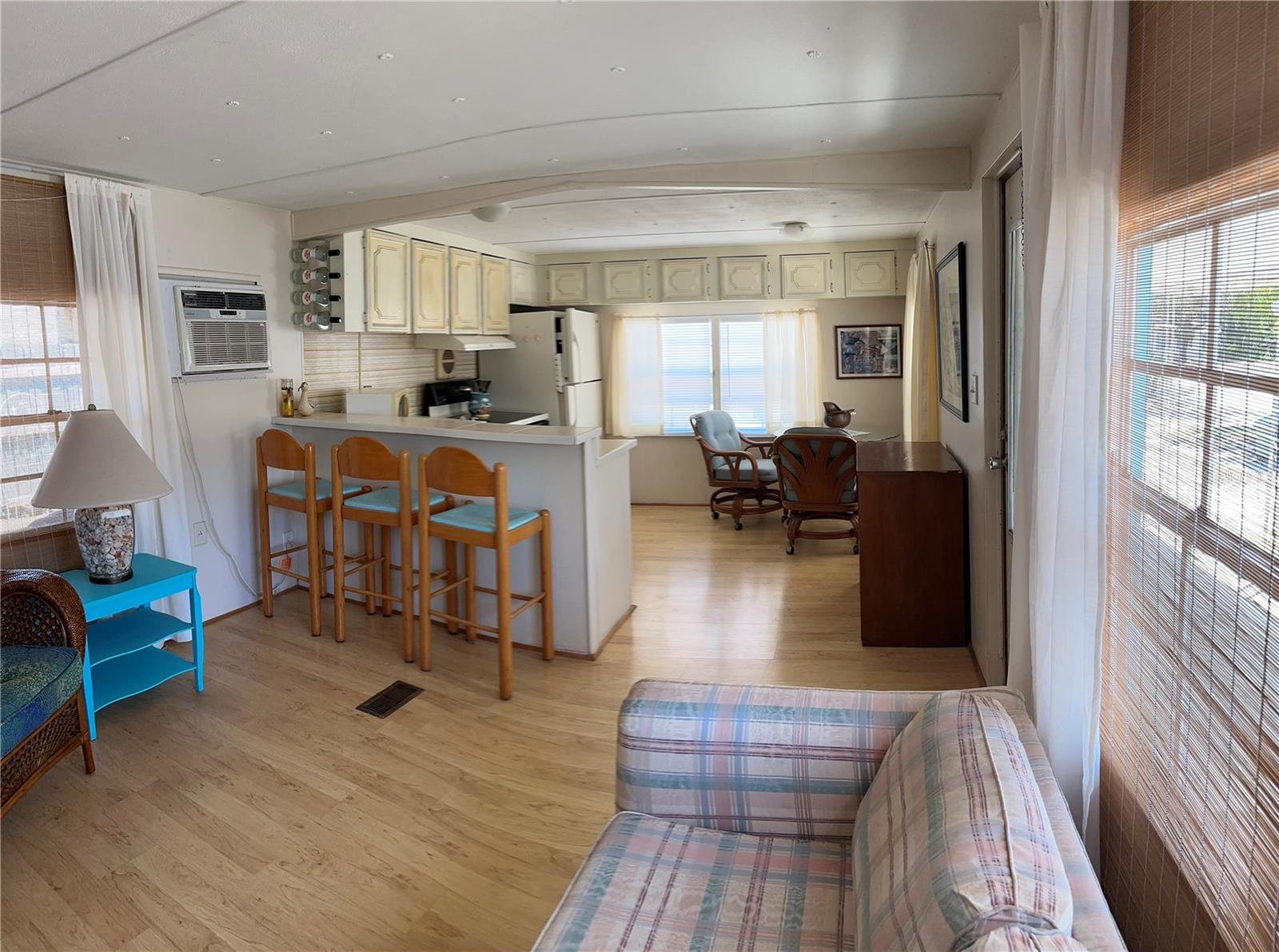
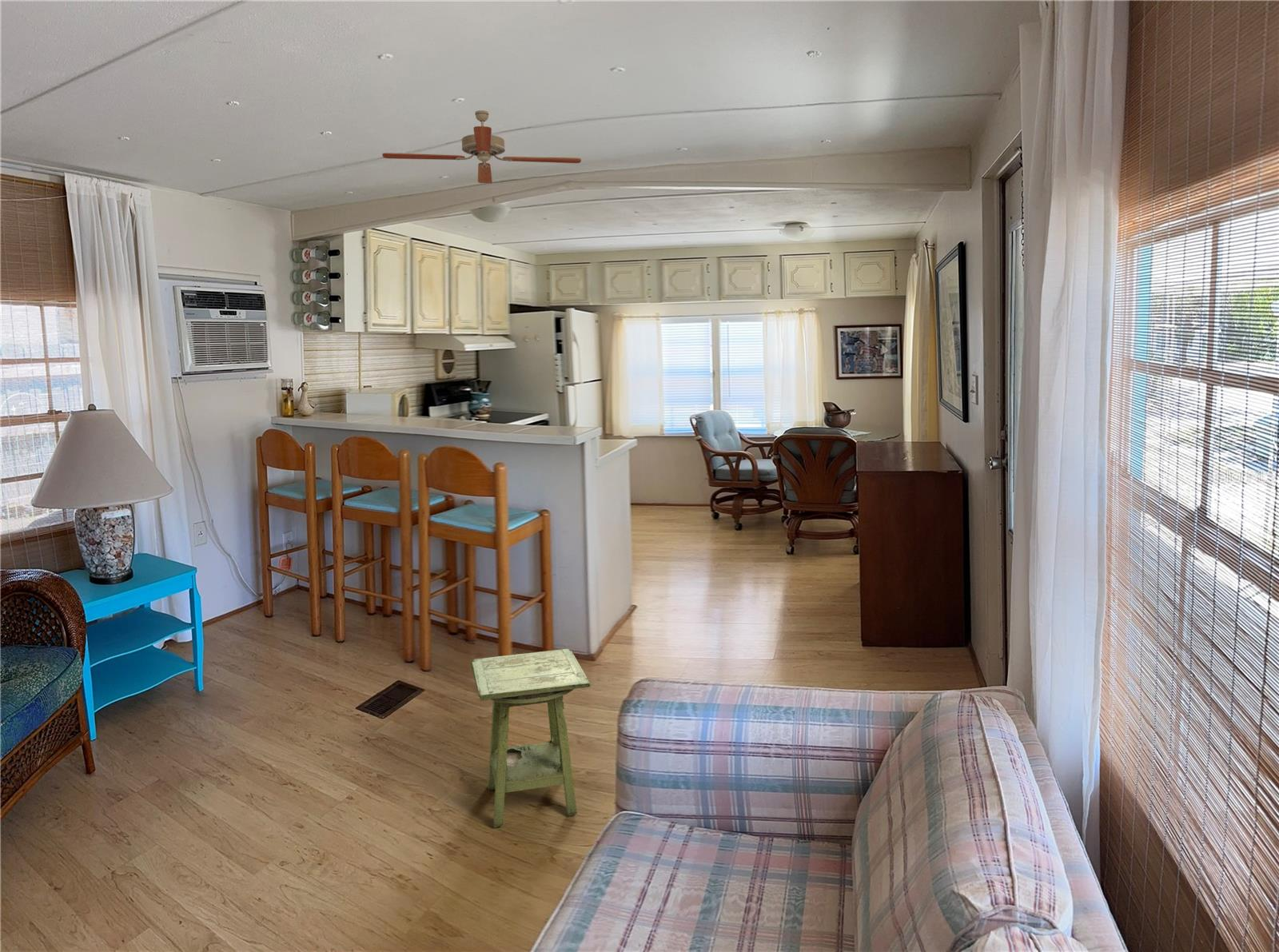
+ side table [470,648,592,828]
+ ceiling fan [381,110,582,203]
